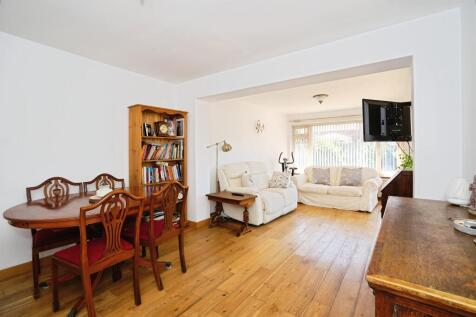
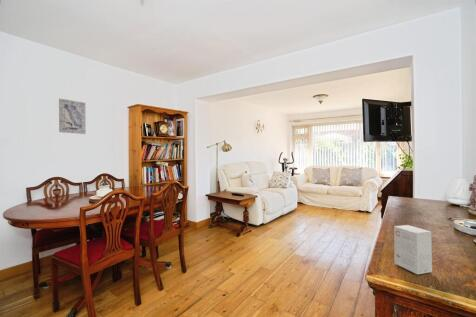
+ small box [393,224,433,275]
+ wall art [58,98,87,135]
